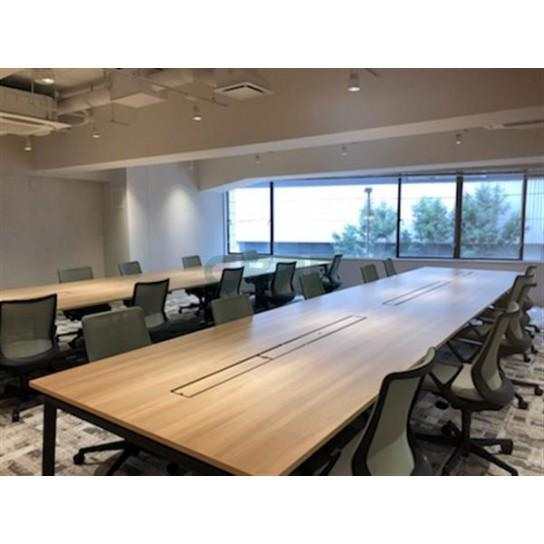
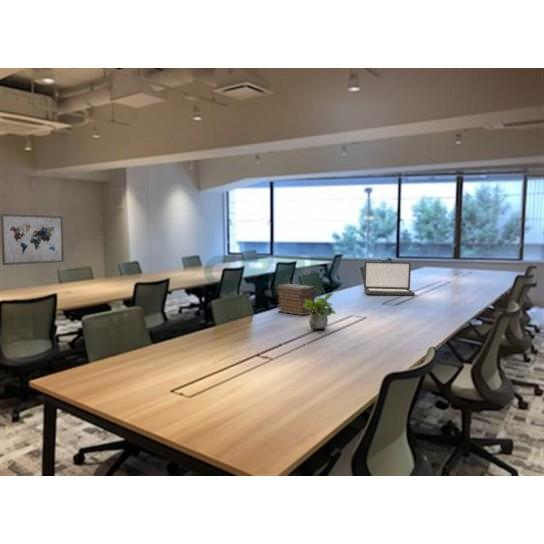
+ wall art [0,213,65,266]
+ book stack [276,283,317,316]
+ potted plant [304,292,338,330]
+ laptop [363,261,416,297]
